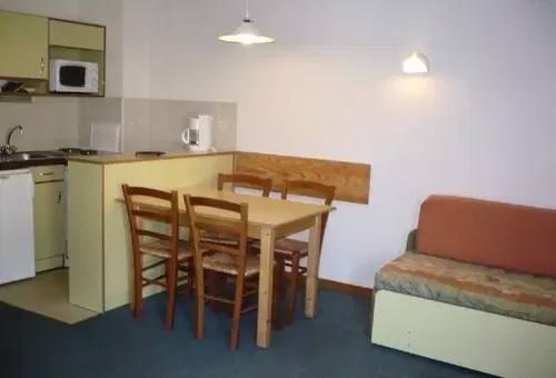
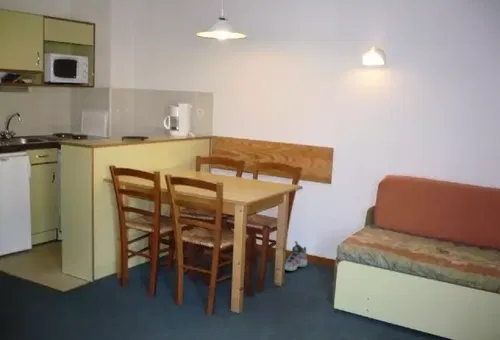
+ sneaker [284,240,308,272]
